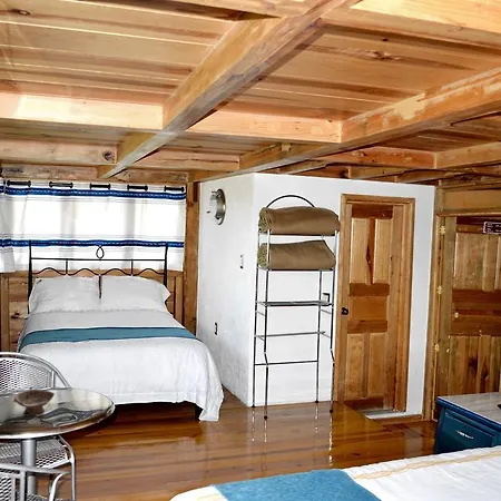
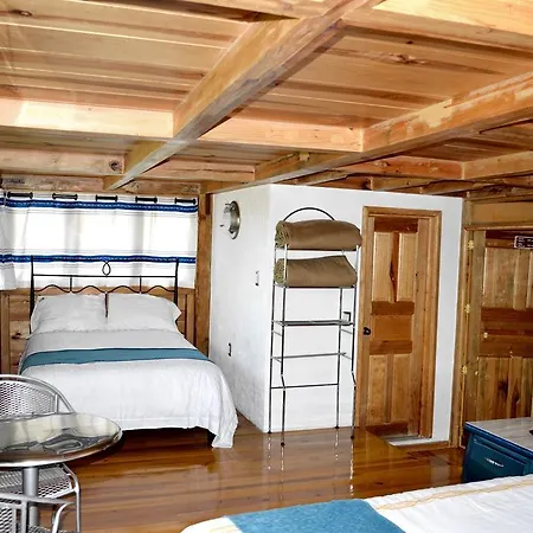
- ceramic bowl [12,389,56,415]
